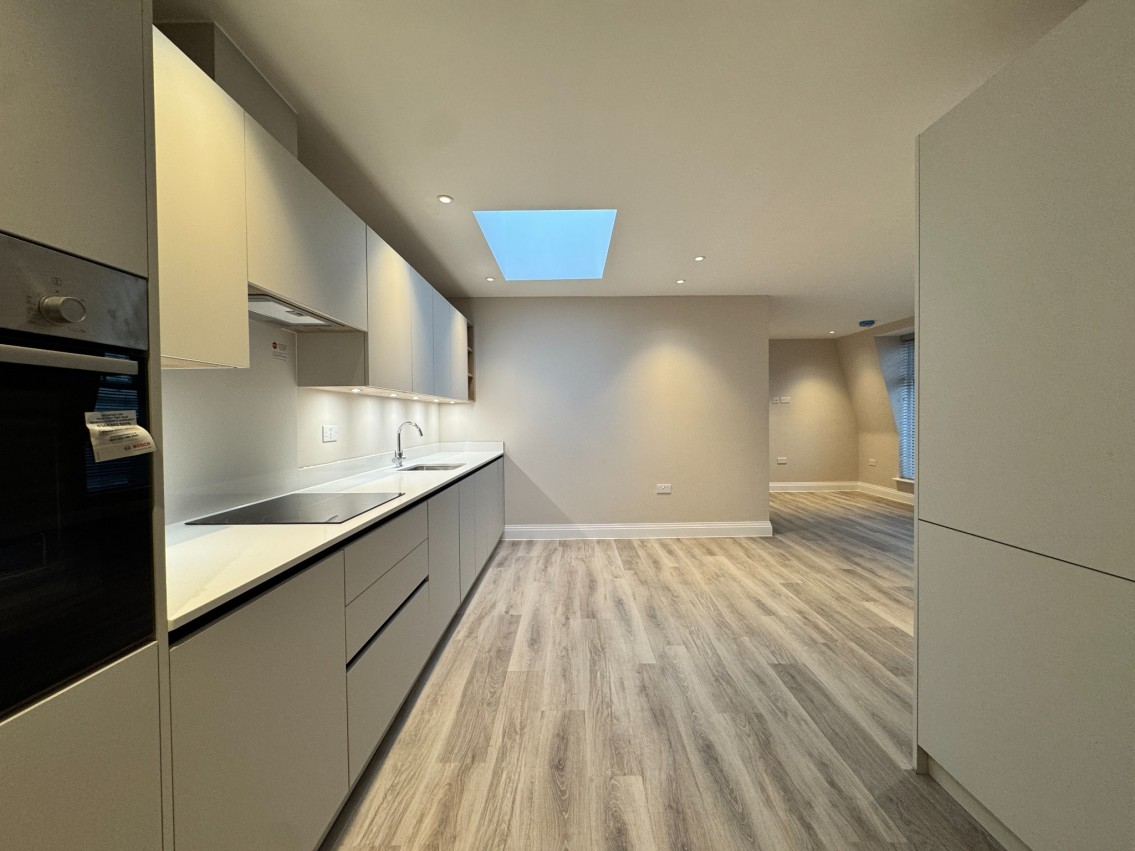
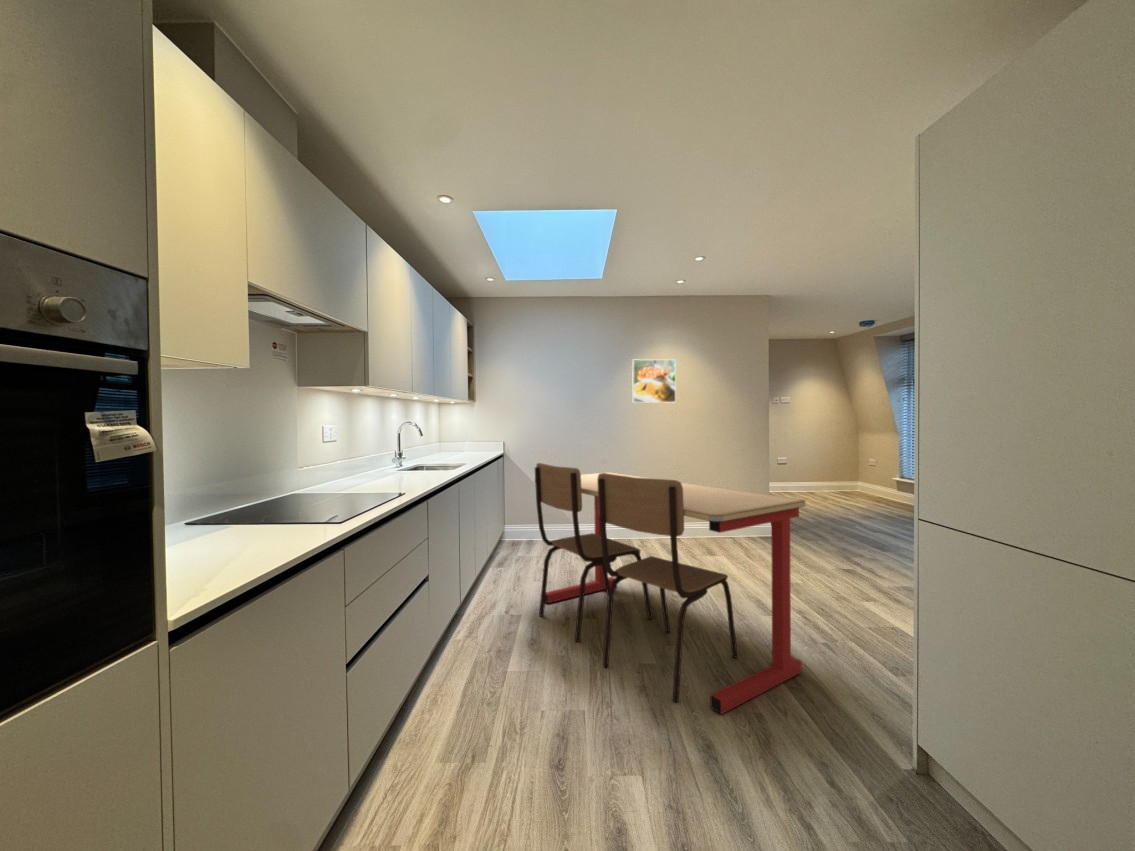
+ school desk [534,462,806,715]
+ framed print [631,358,677,404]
